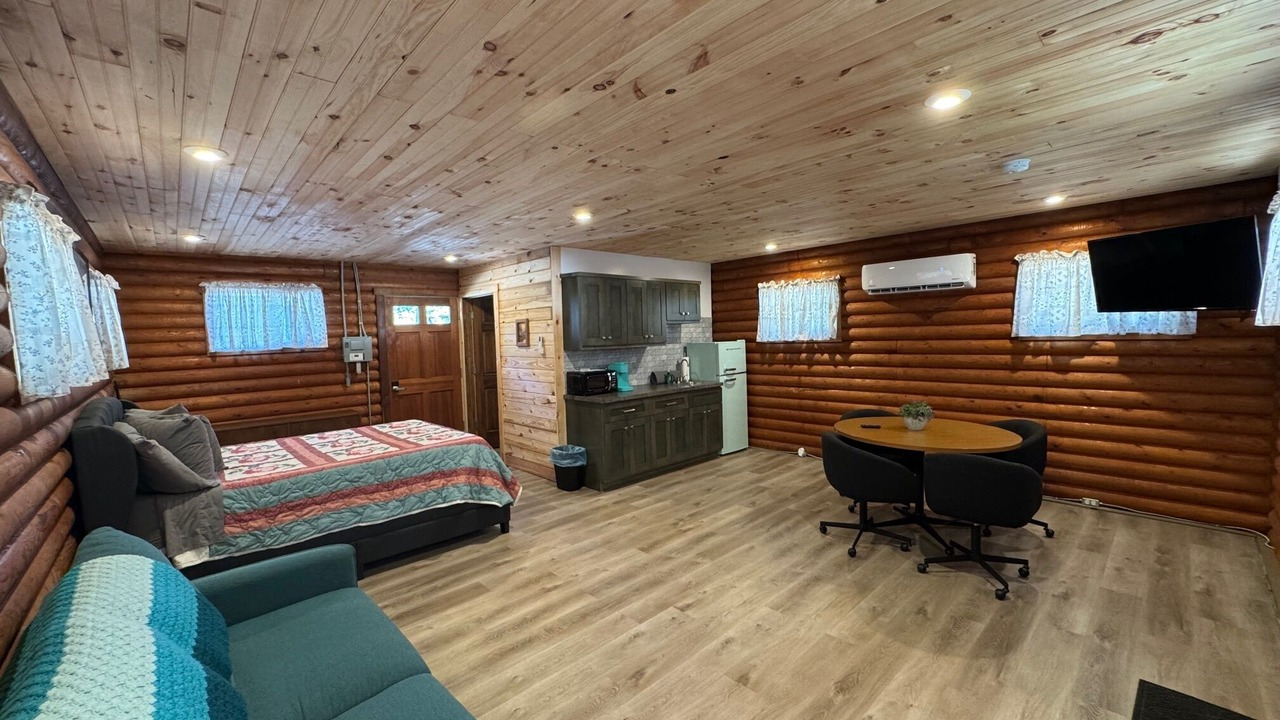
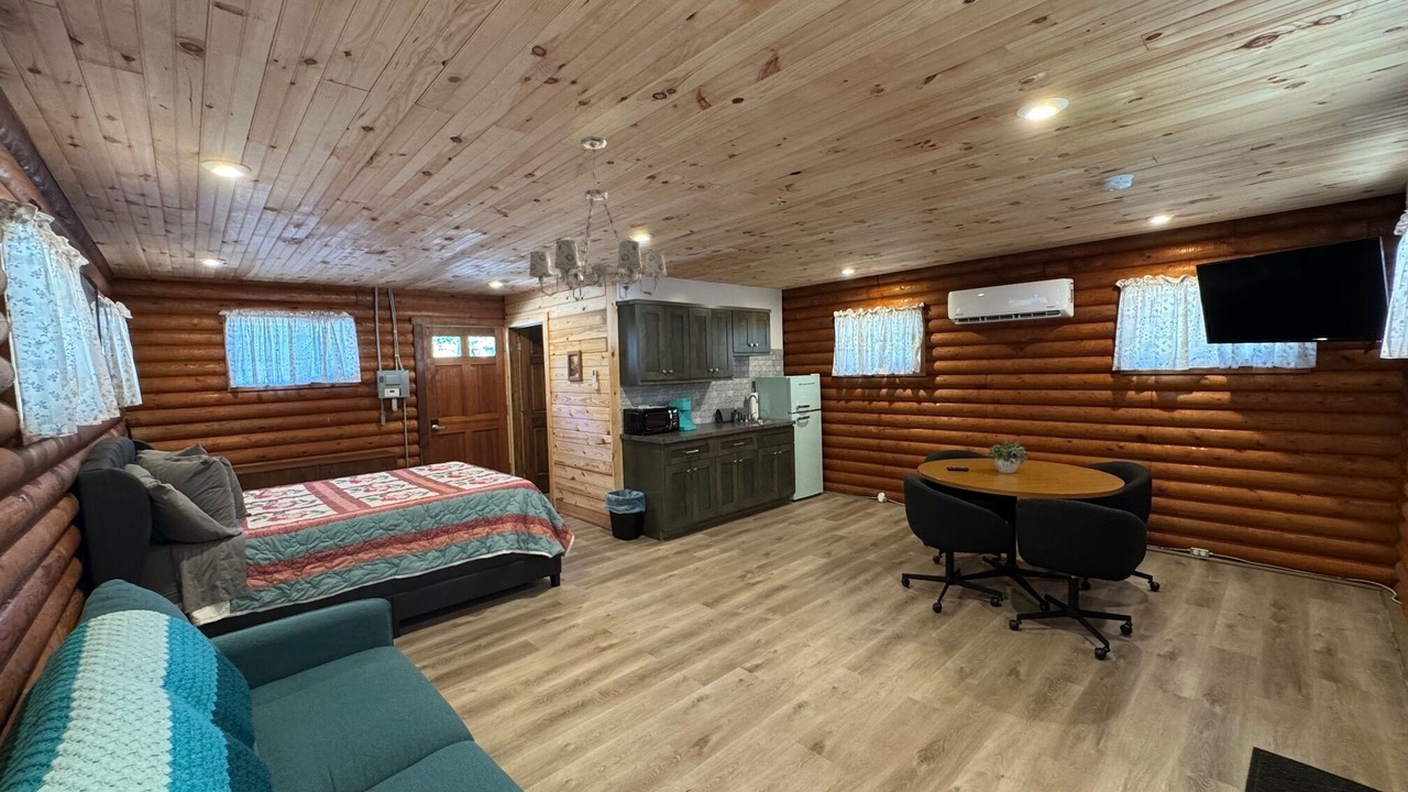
+ chandelier [528,135,669,302]
